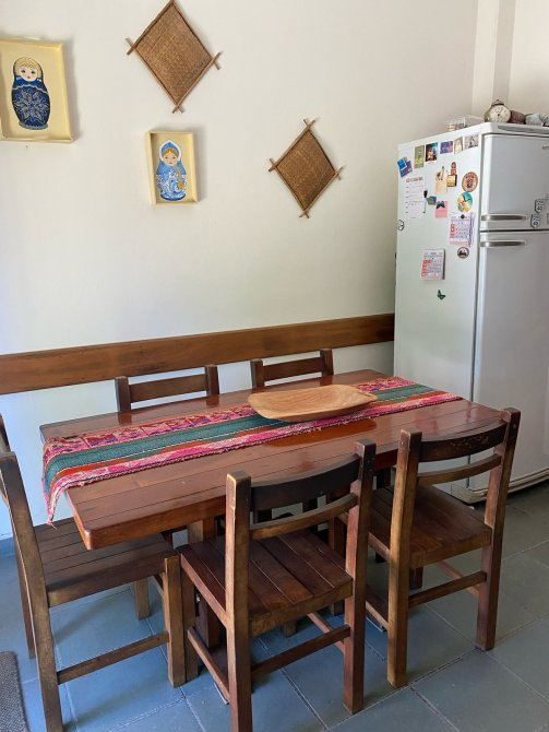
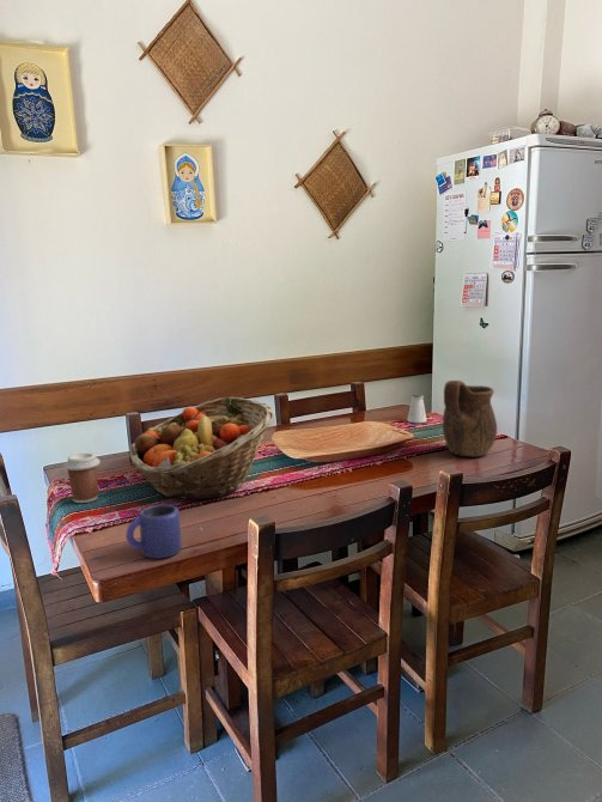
+ saltshaker [407,393,428,424]
+ fruit basket [128,396,275,499]
+ mug [126,504,183,559]
+ coffee cup [63,451,102,504]
+ pitcher [442,379,498,457]
